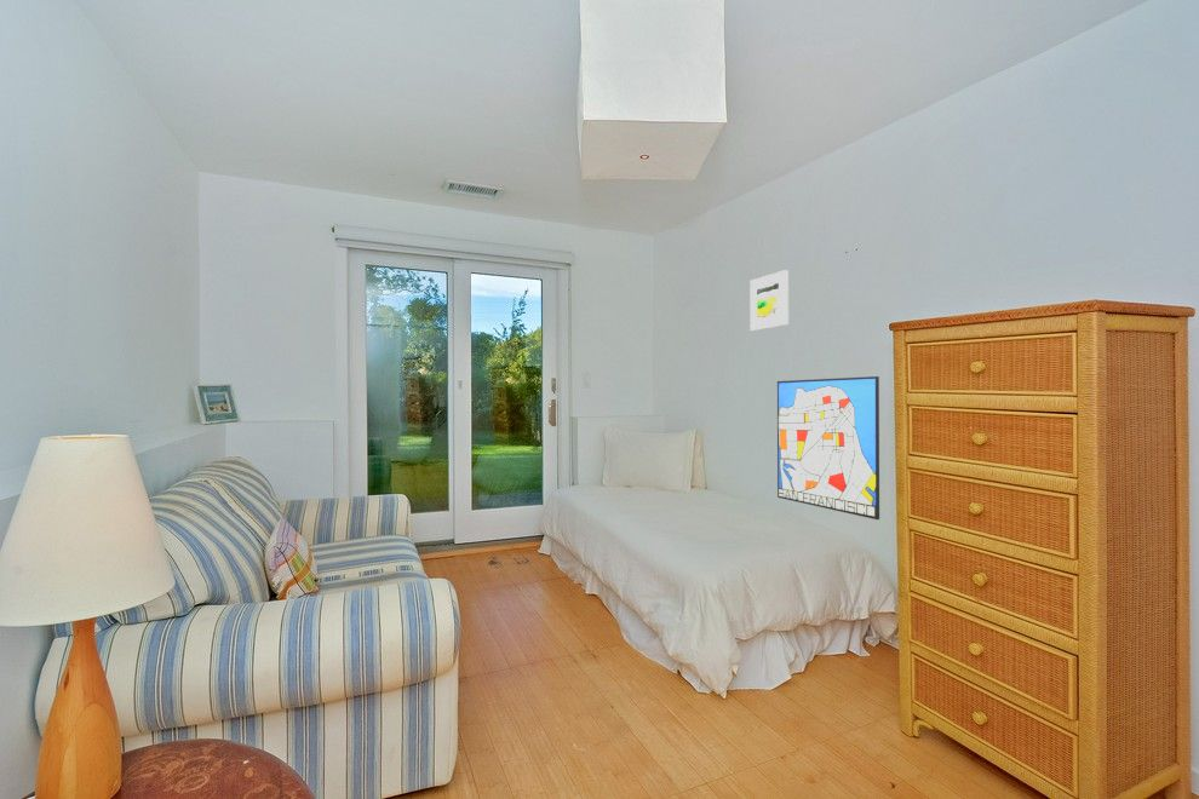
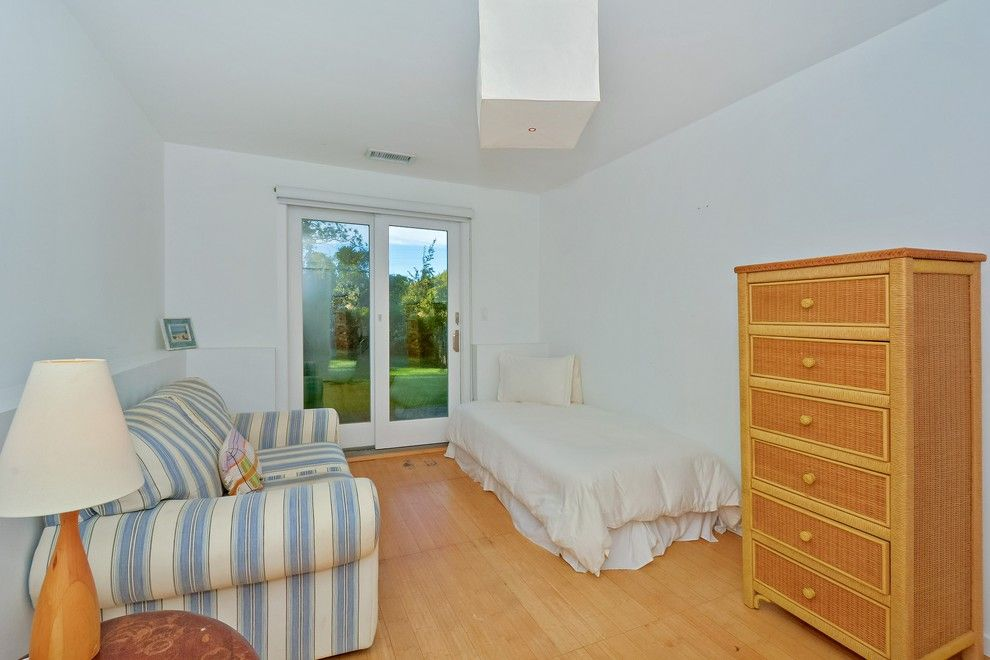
- wall art [776,375,880,521]
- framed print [748,269,790,332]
